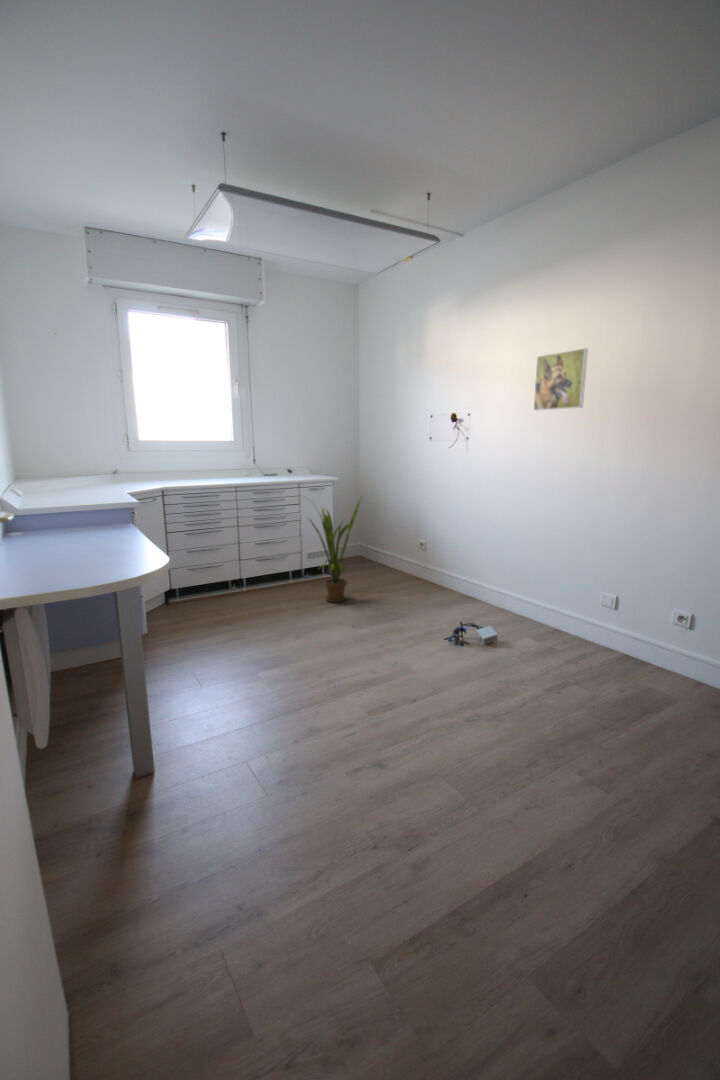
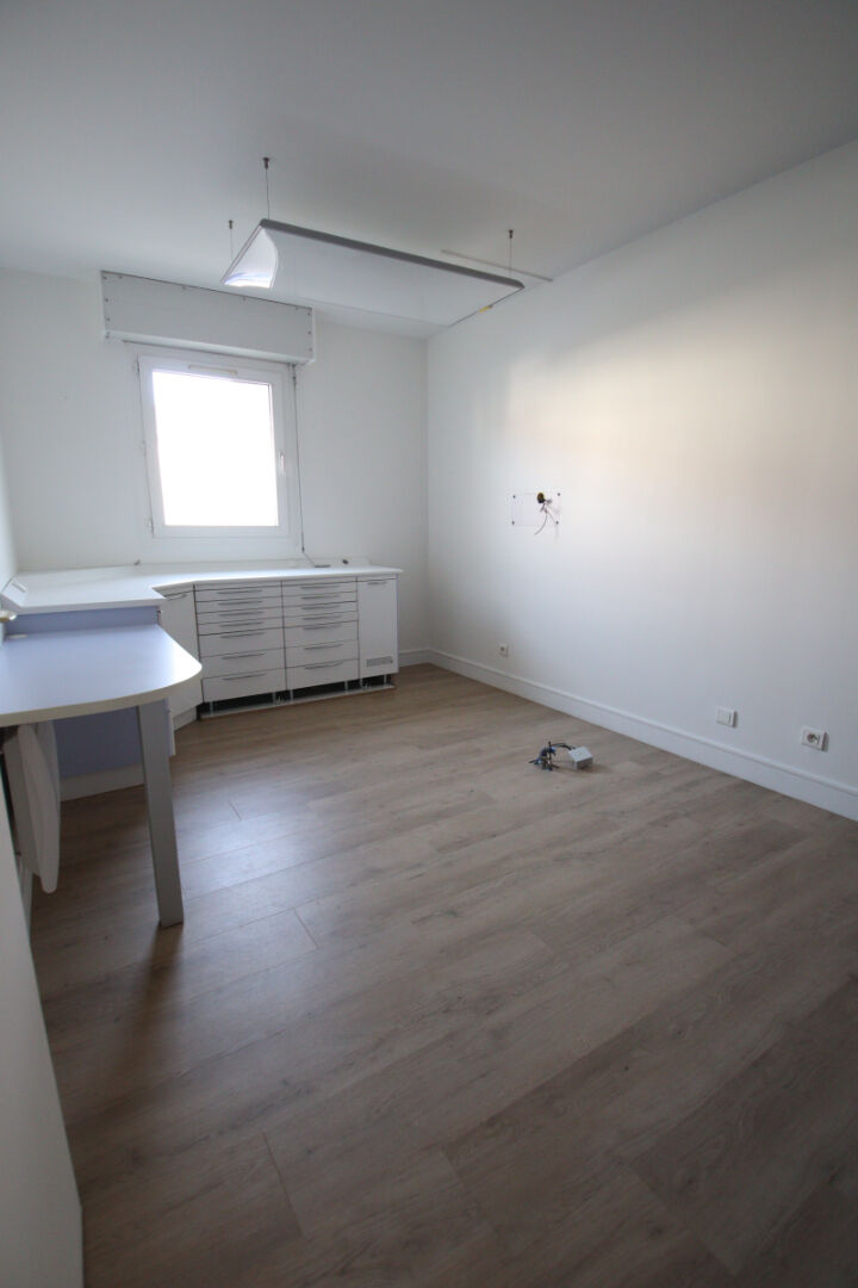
- house plant [301,494,364,603]
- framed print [532,347,589,412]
